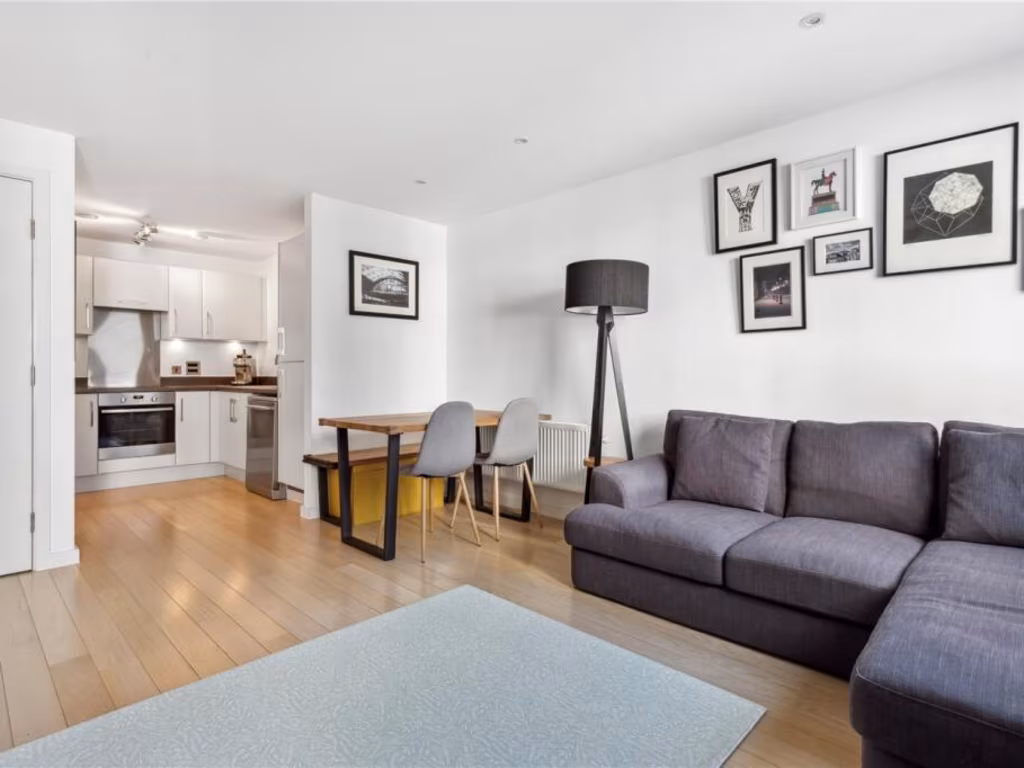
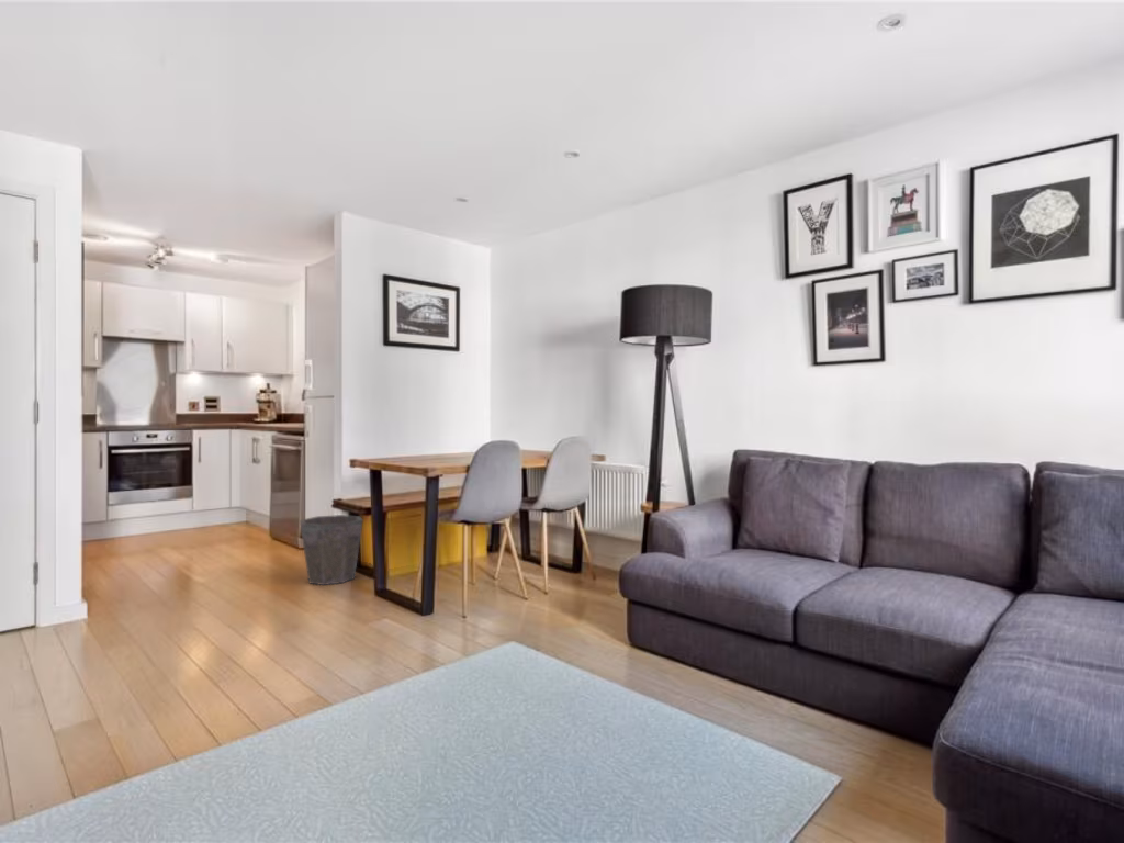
+ waste bin [299,514,364,586]
